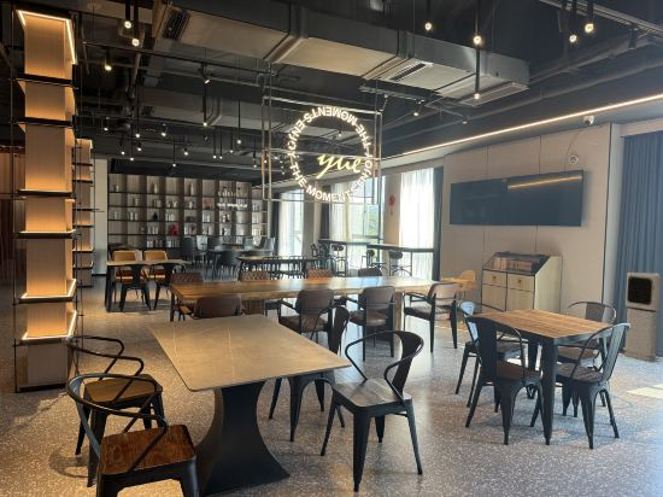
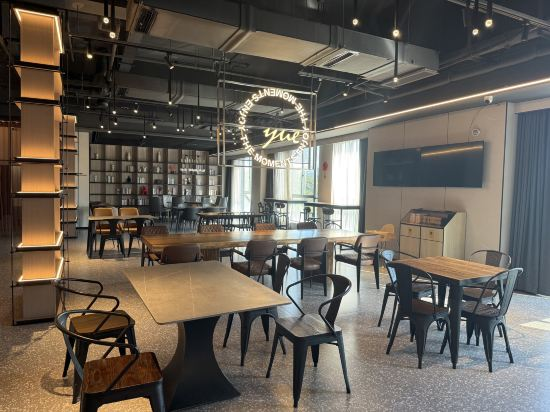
- air purifier [622,271,662,363]
